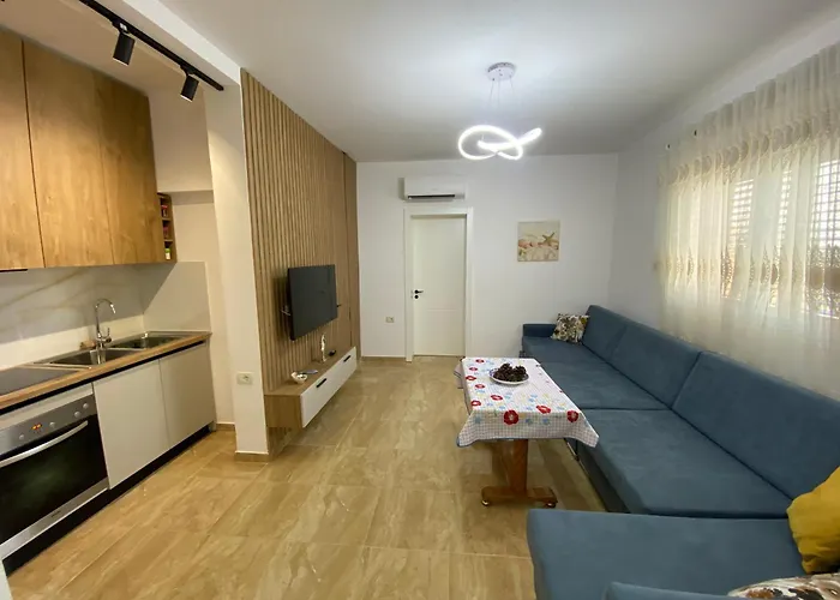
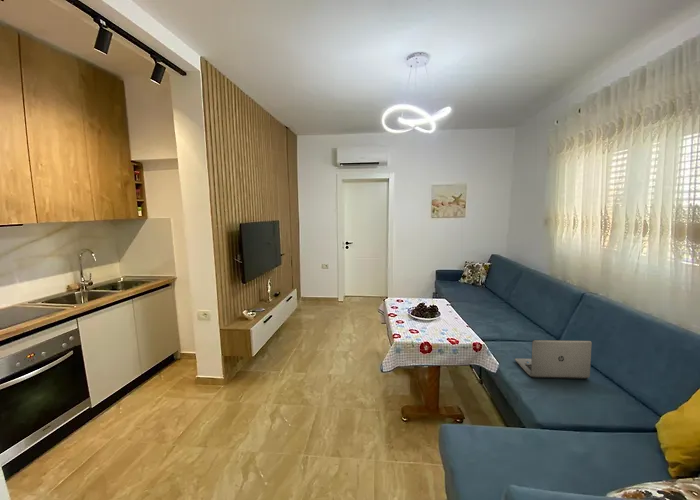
+ laptop [514,339,593,380]
